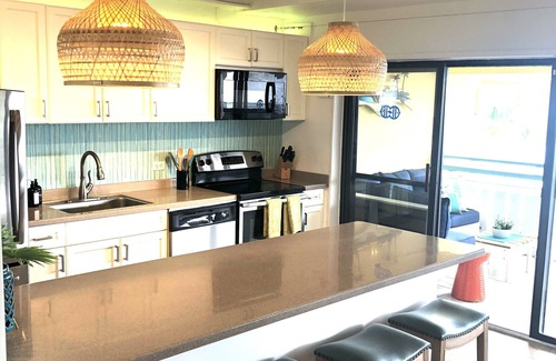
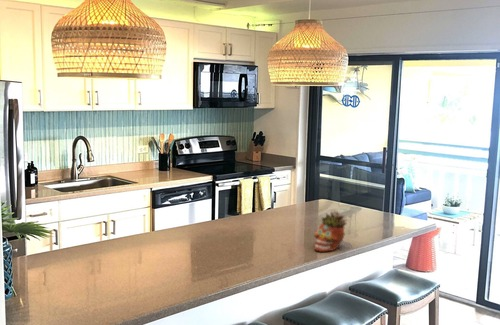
+ succulent planter [313,210,349,253]
